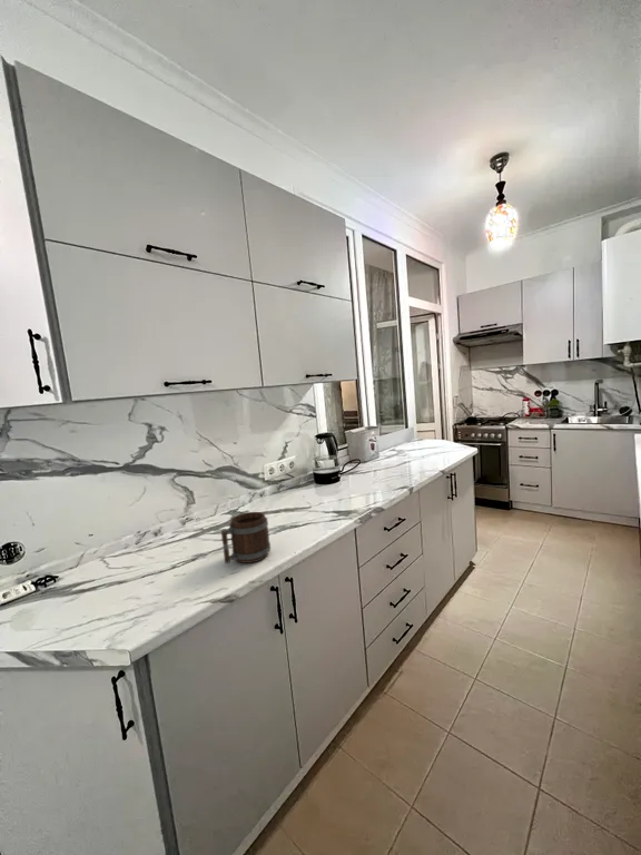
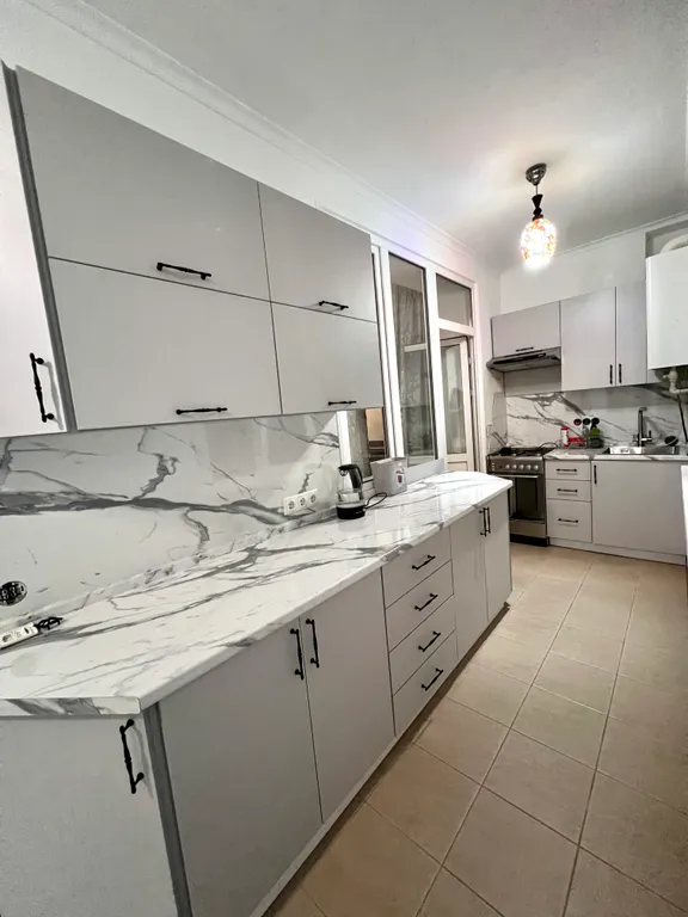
- mug [220,511,272,564]
